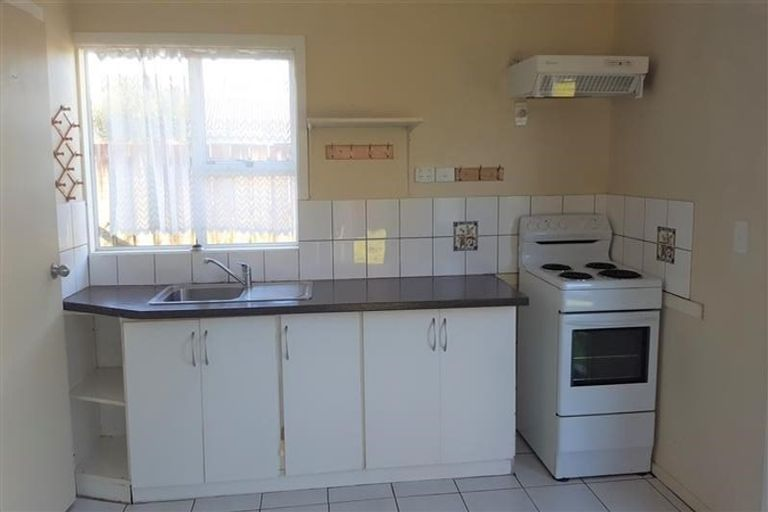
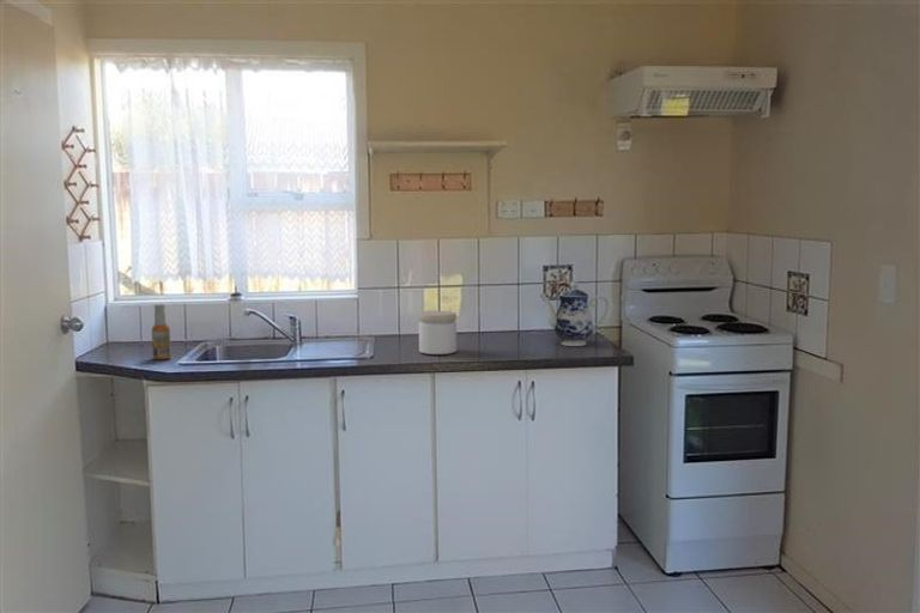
+ teapot [538,280,610,347]
+ jar [418,310,458,356]
+ spray bottle [151,303,172,360]
